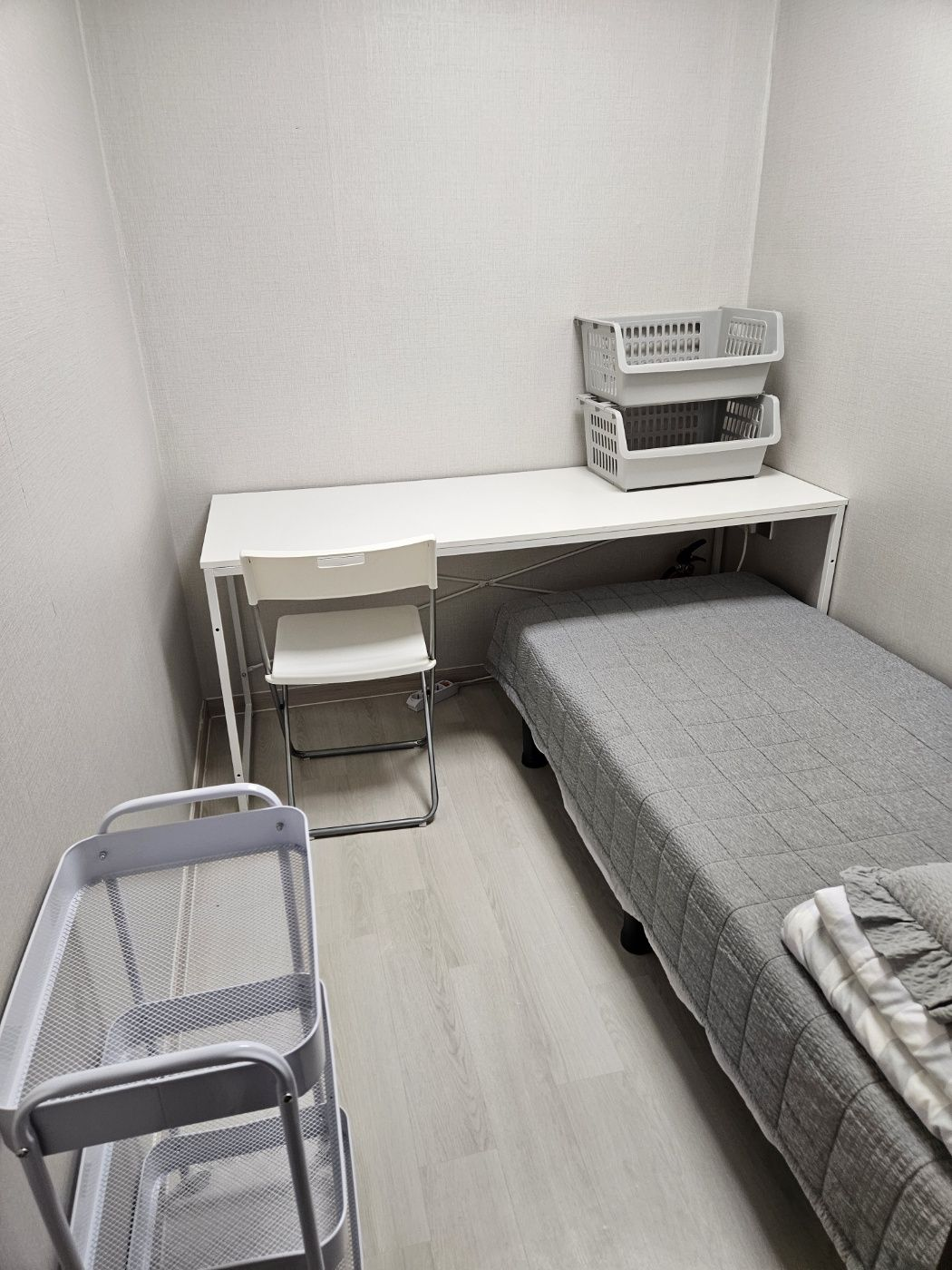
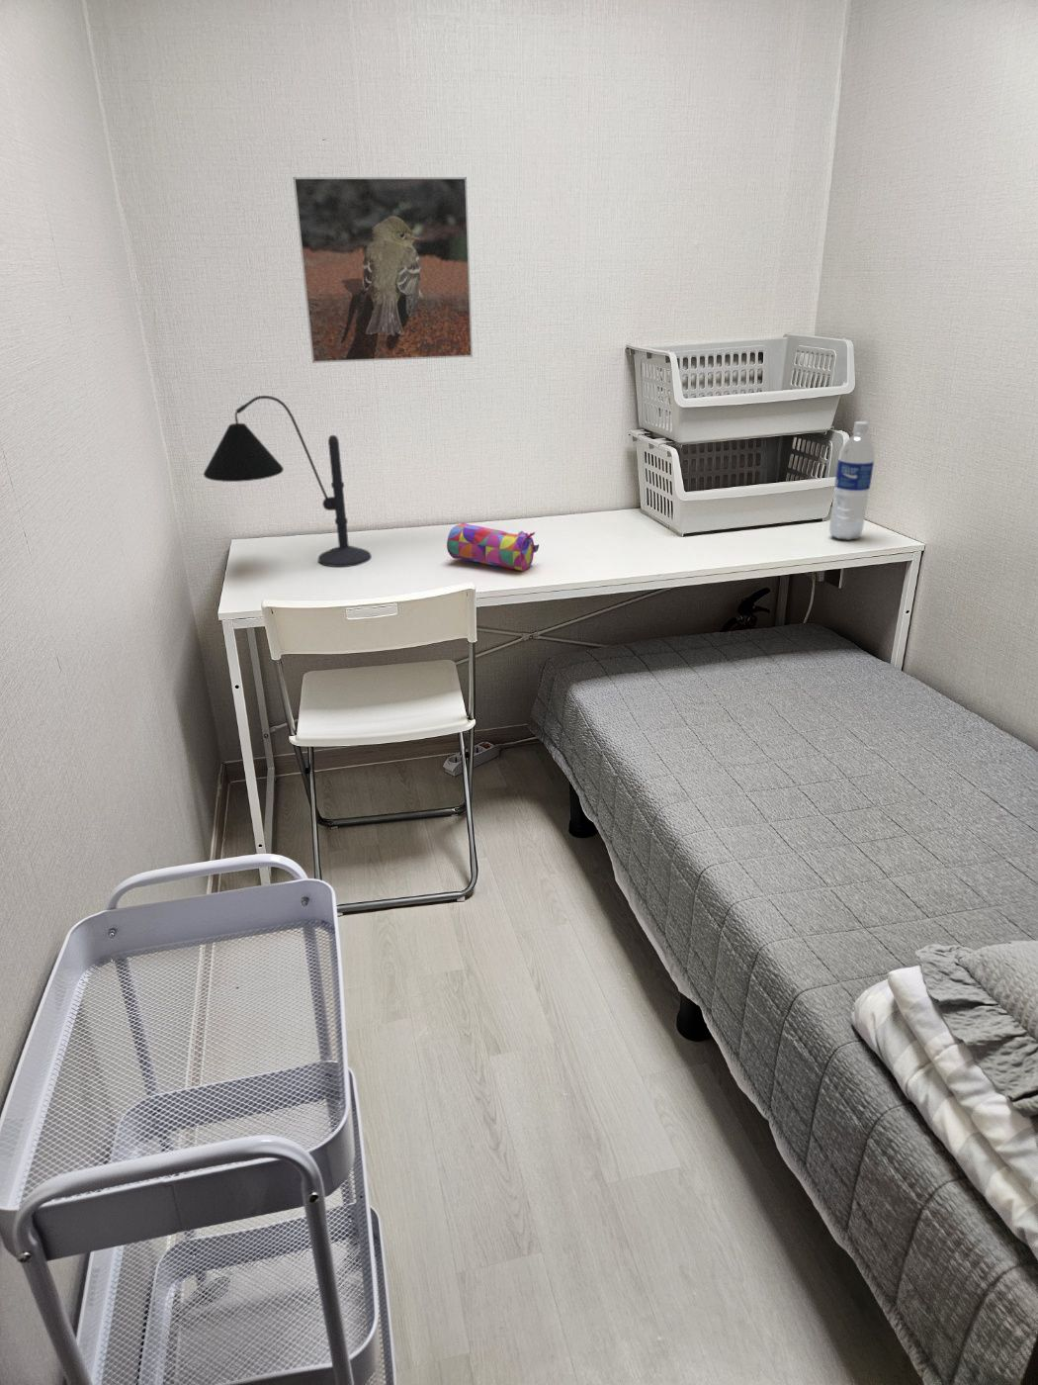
+ water bottle [829,421,874,541]
+ desk lamp [203,395,372,568]
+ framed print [292,176,473,364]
+ pencil case [446,522,540,571]
